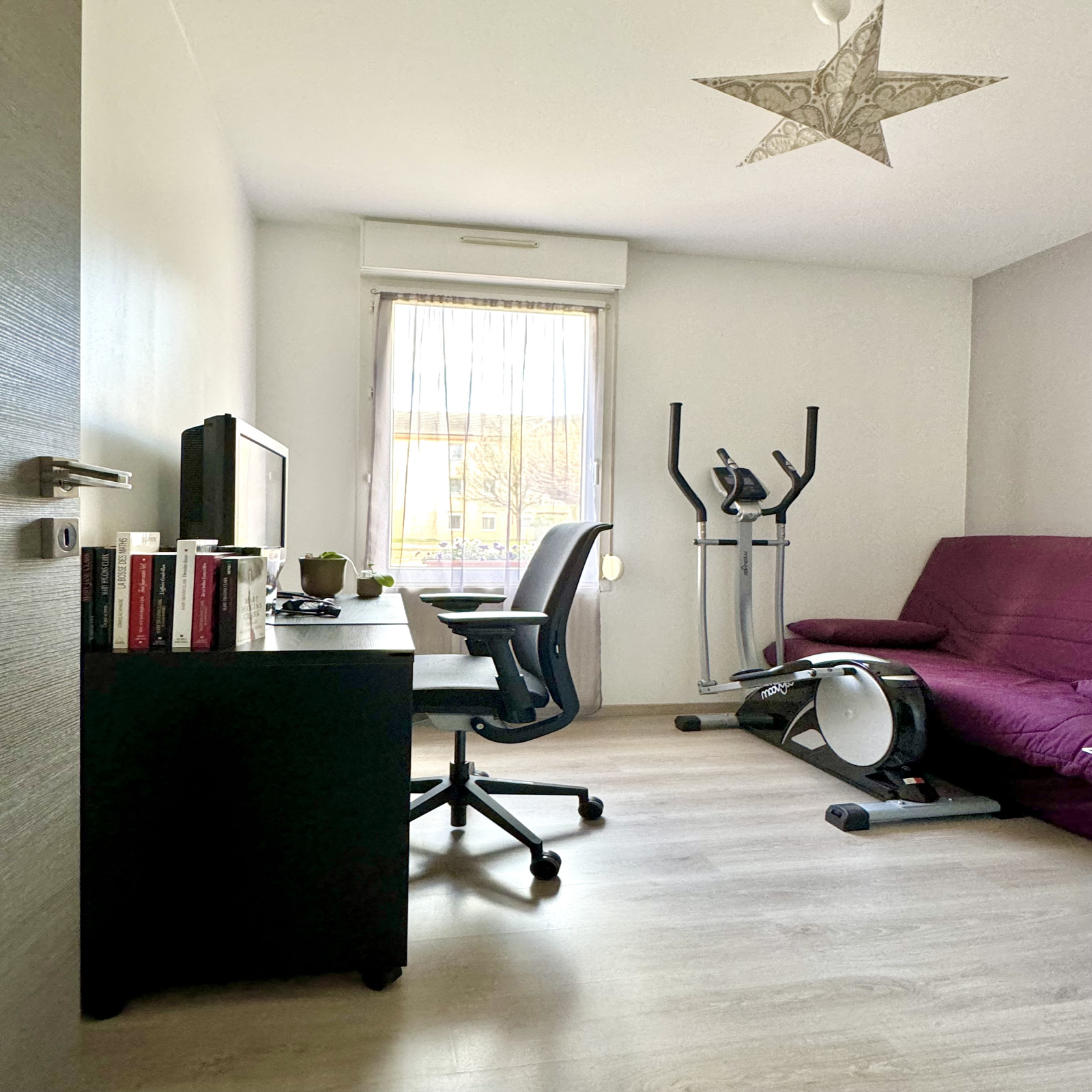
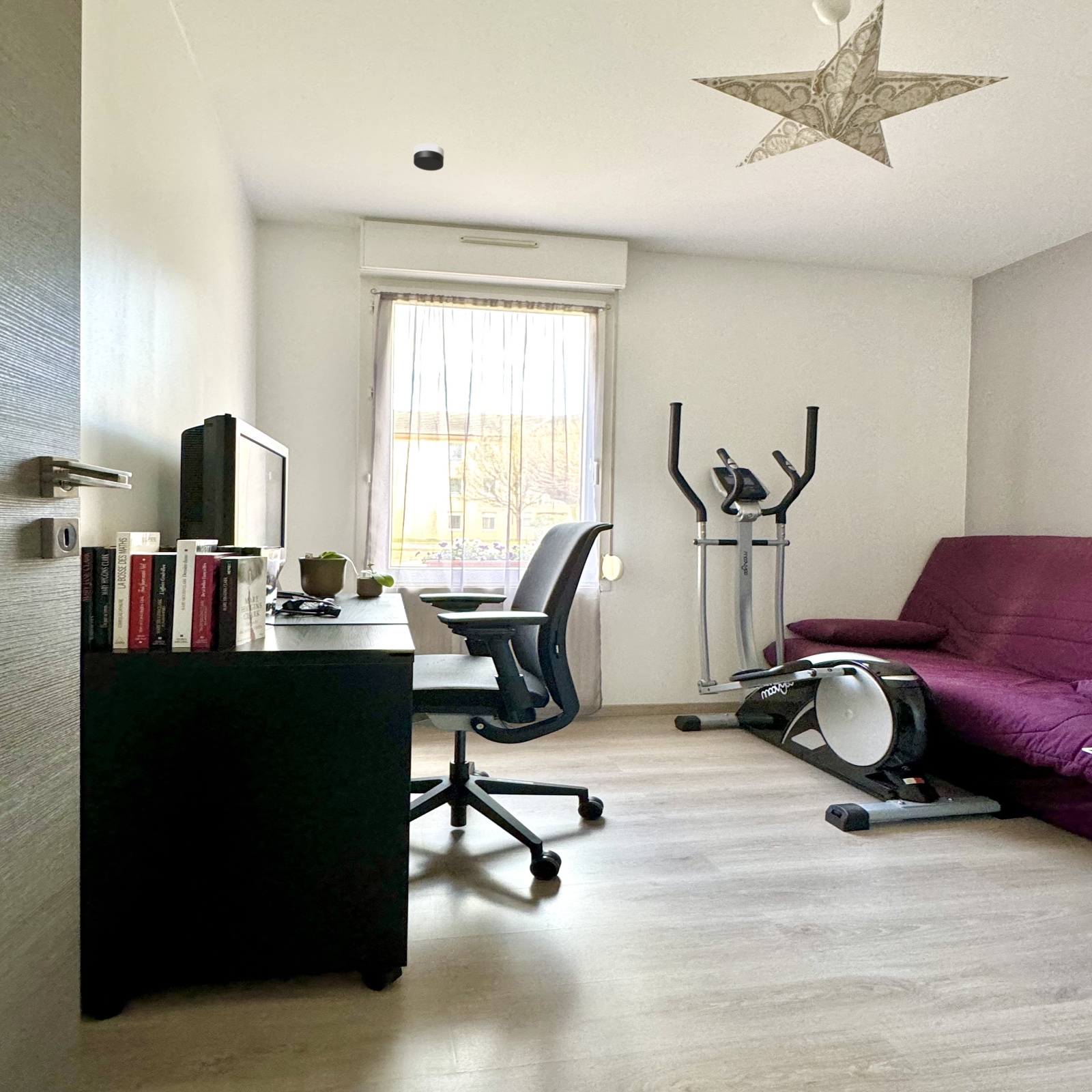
+ smoke detector [413,143,444,171]
